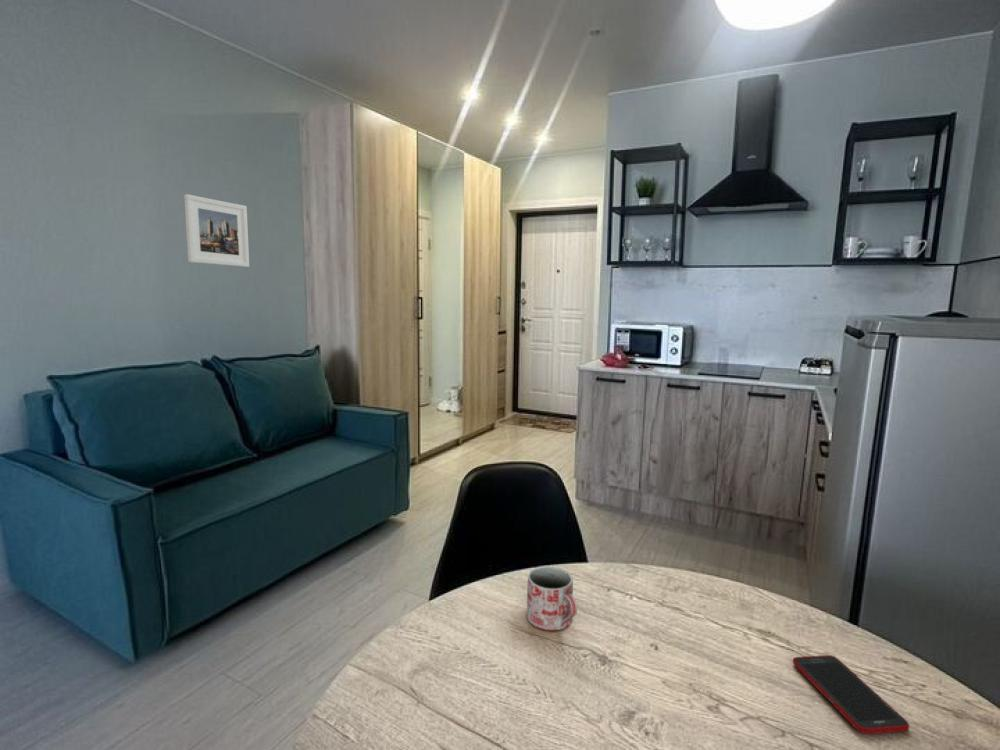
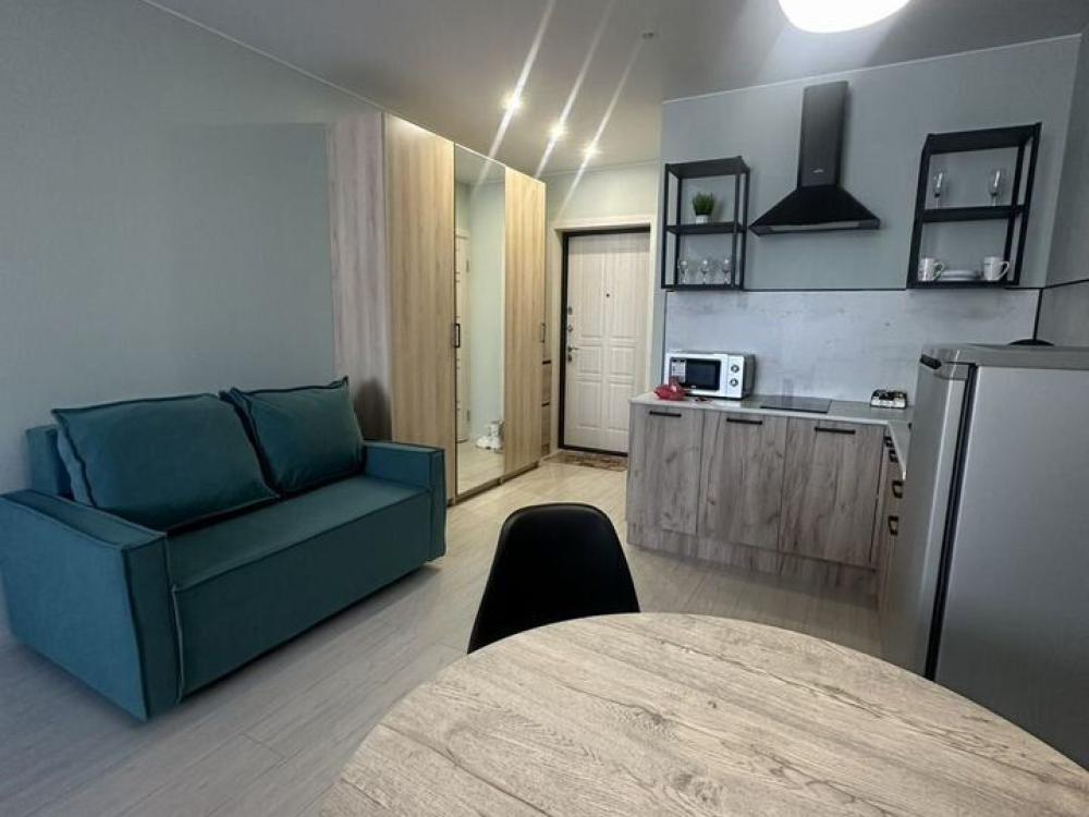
- cell phone [792,654,910,735]
- mug [525,565,578,632]
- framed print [183,193,250,268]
